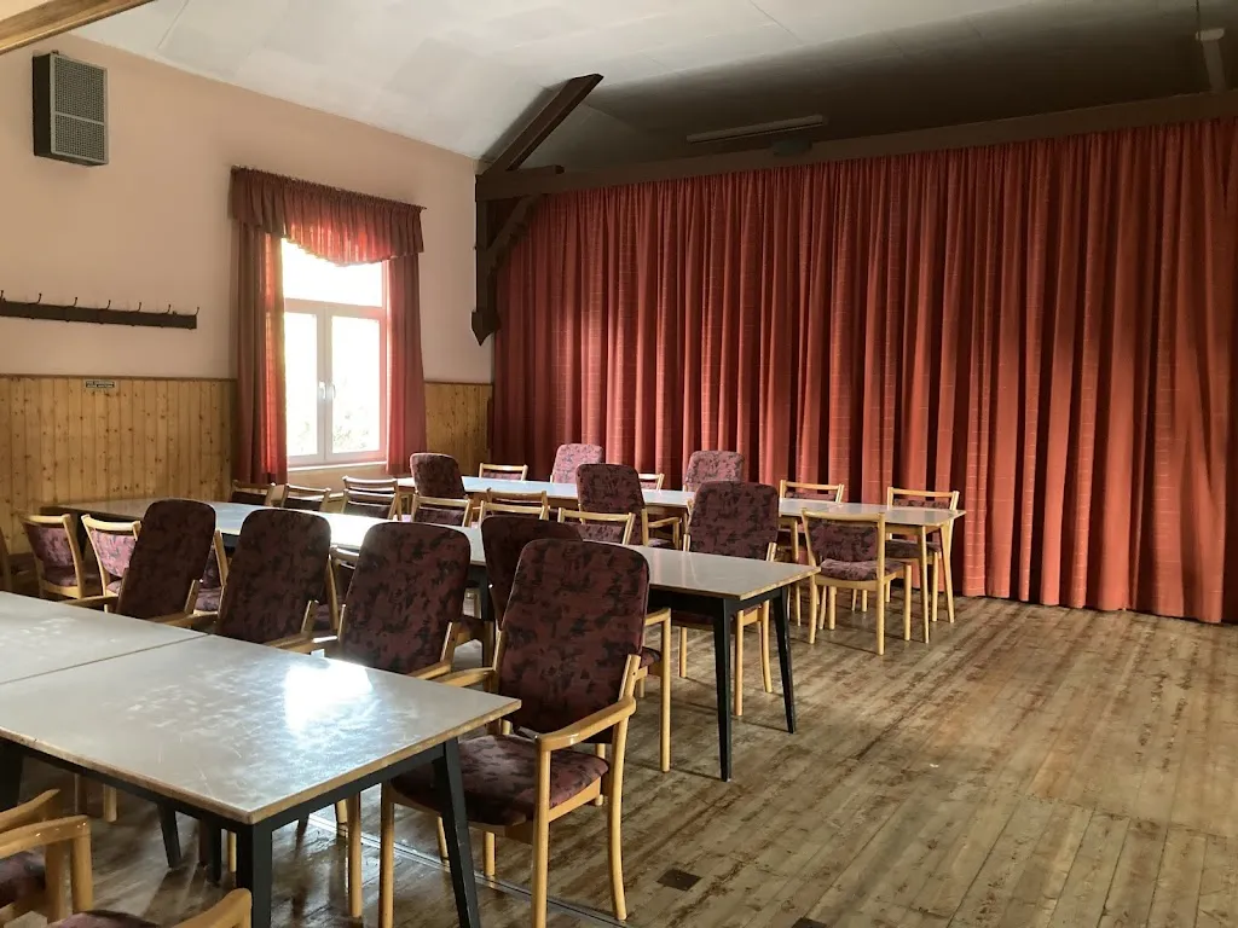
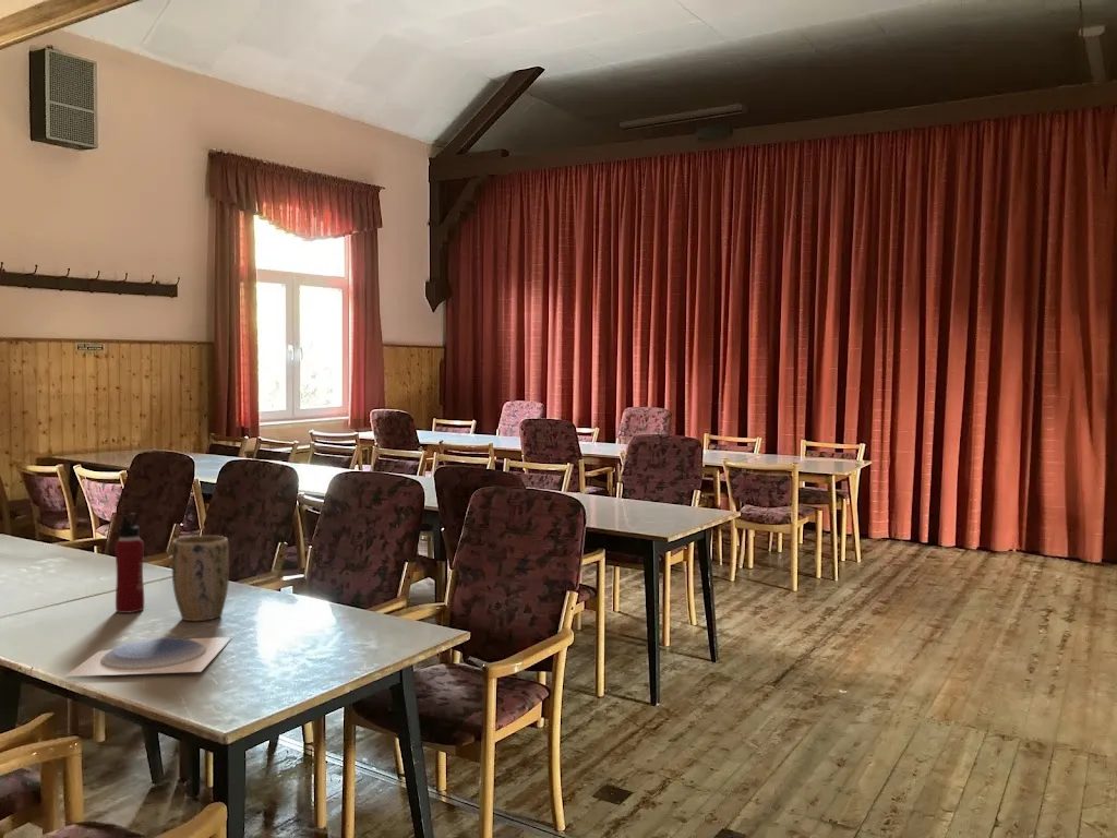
+ water bottle [113,512,145,614]
+ plant pot [170,535,230,622]
+ plate [63,636,232,678]
